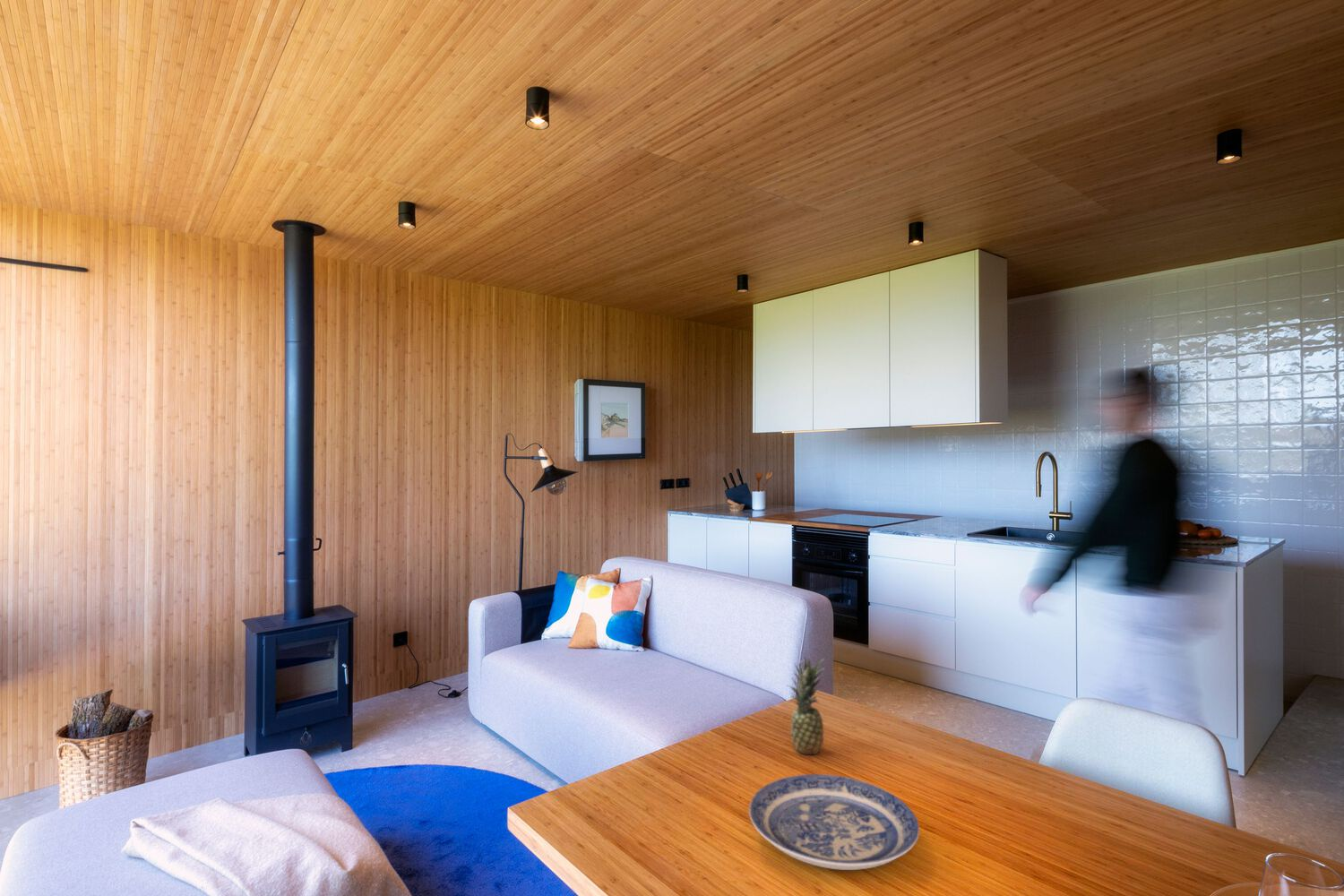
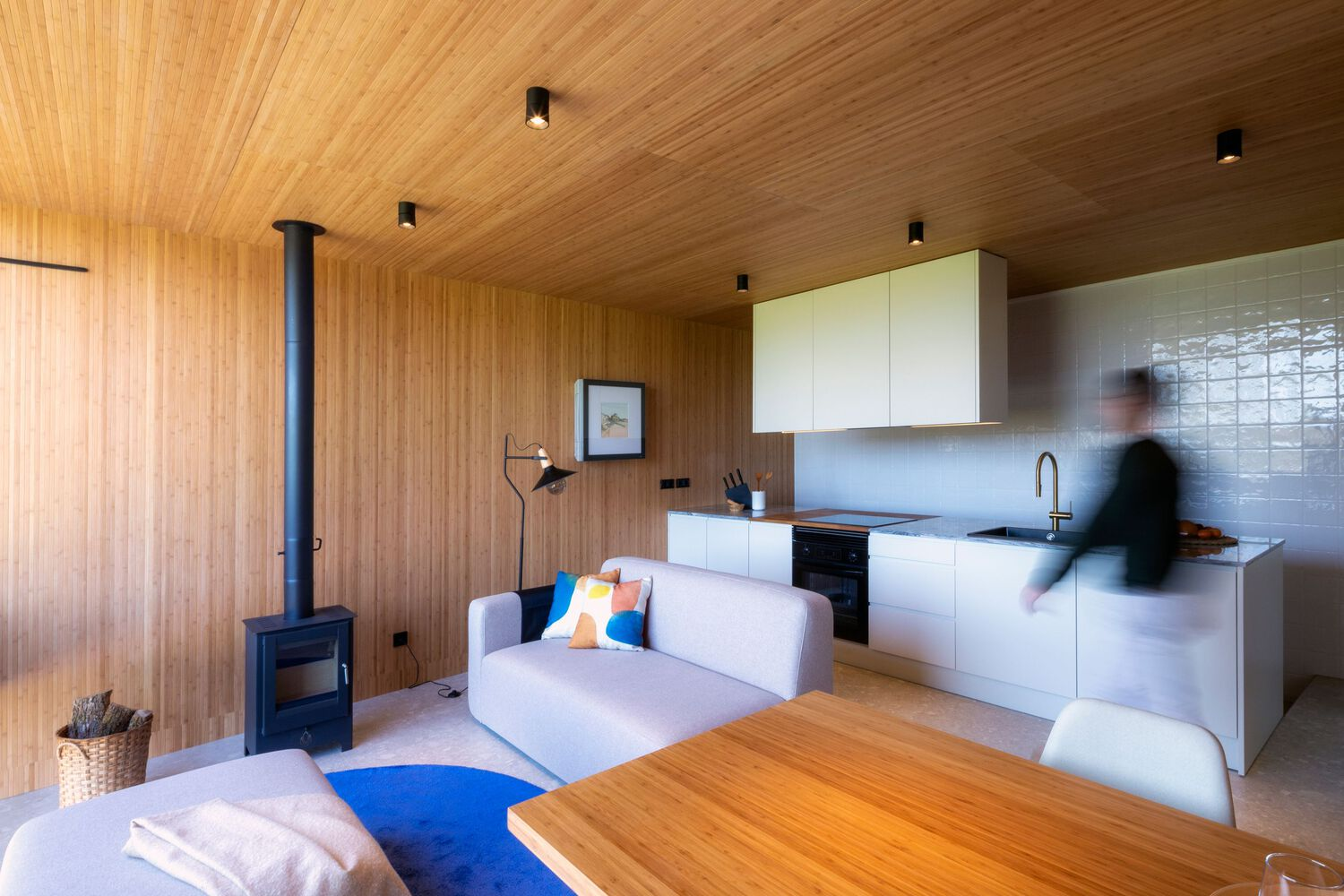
- fruit [786,654,826,755]
- plate [748,773,920,871]
